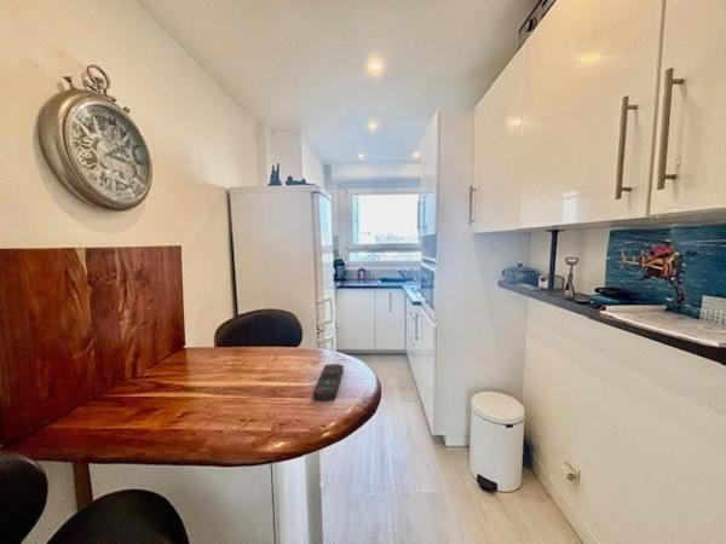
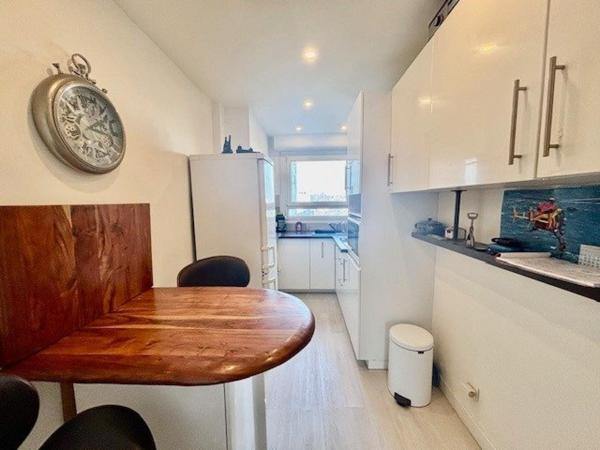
- remote control [312,363,345,401]
